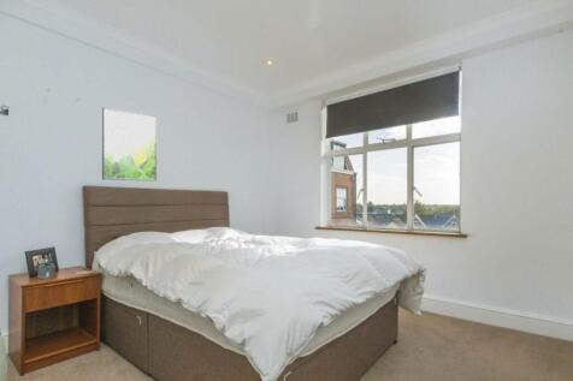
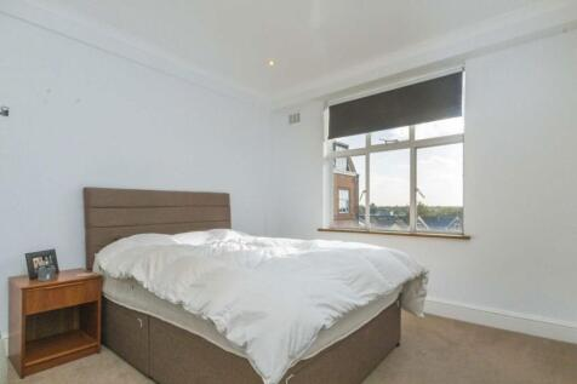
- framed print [101,107,158,183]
